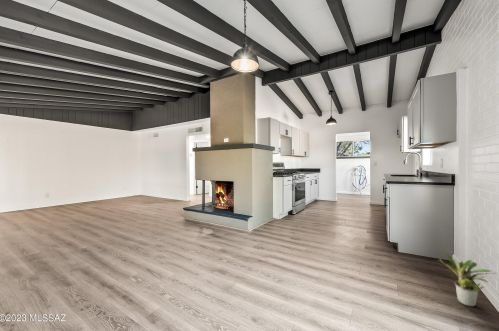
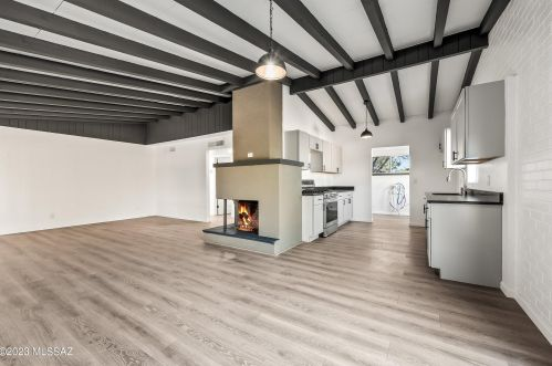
- potted plant [437,252,497,307]
